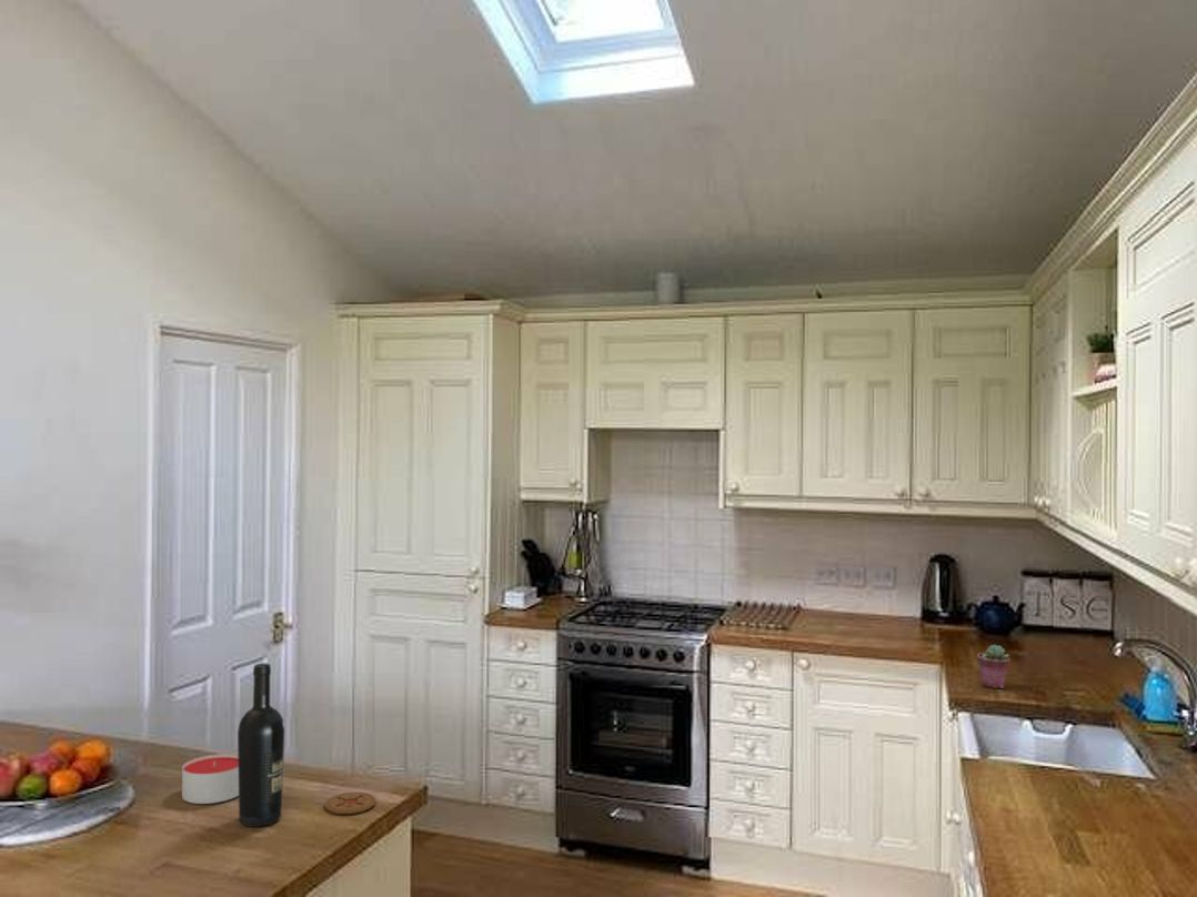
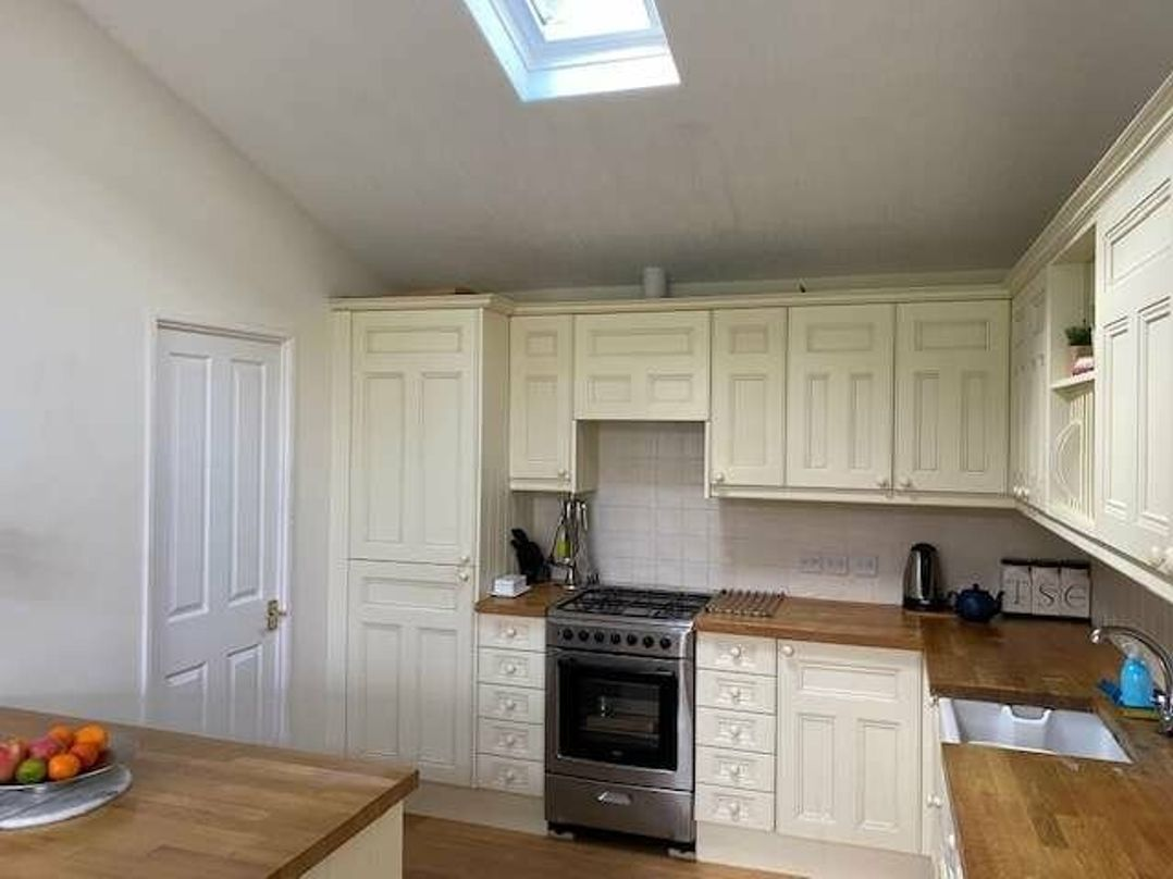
- candle [181,753,239,805]
- wine bottle [237,663,285,828]
- coaster [323,792,376,815]
- potted succulent [976,644,1012,689]
